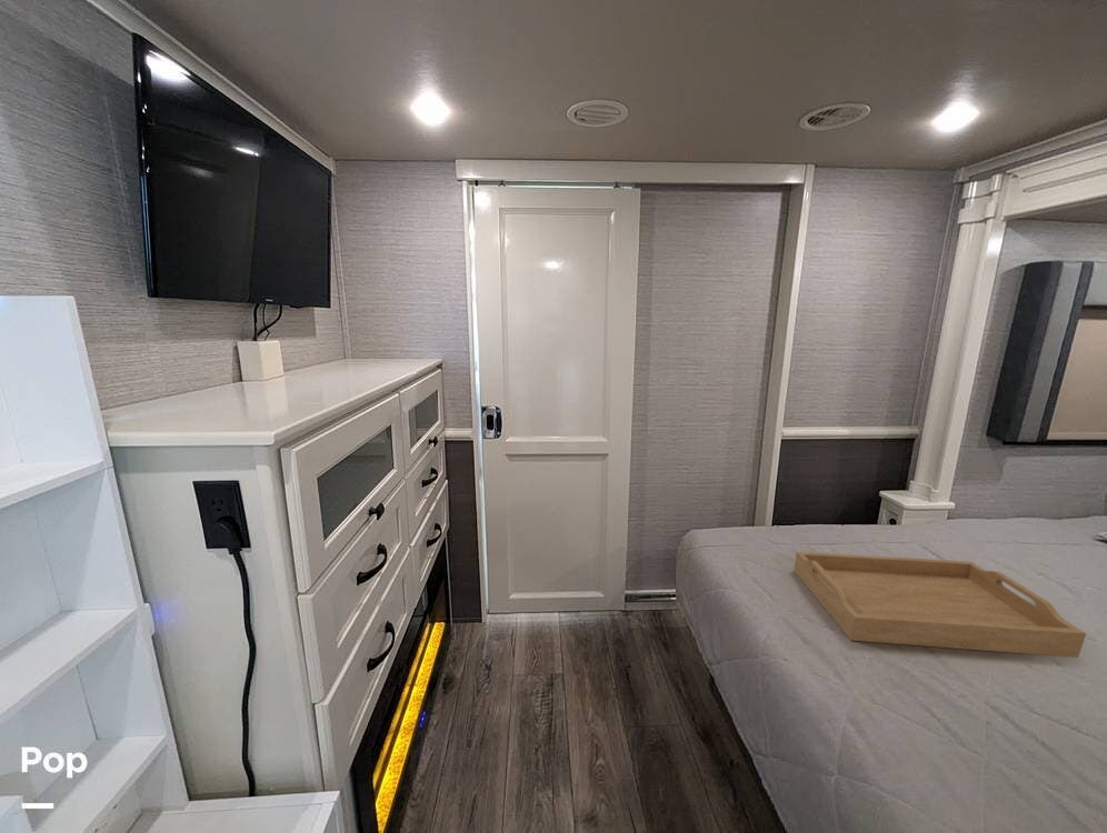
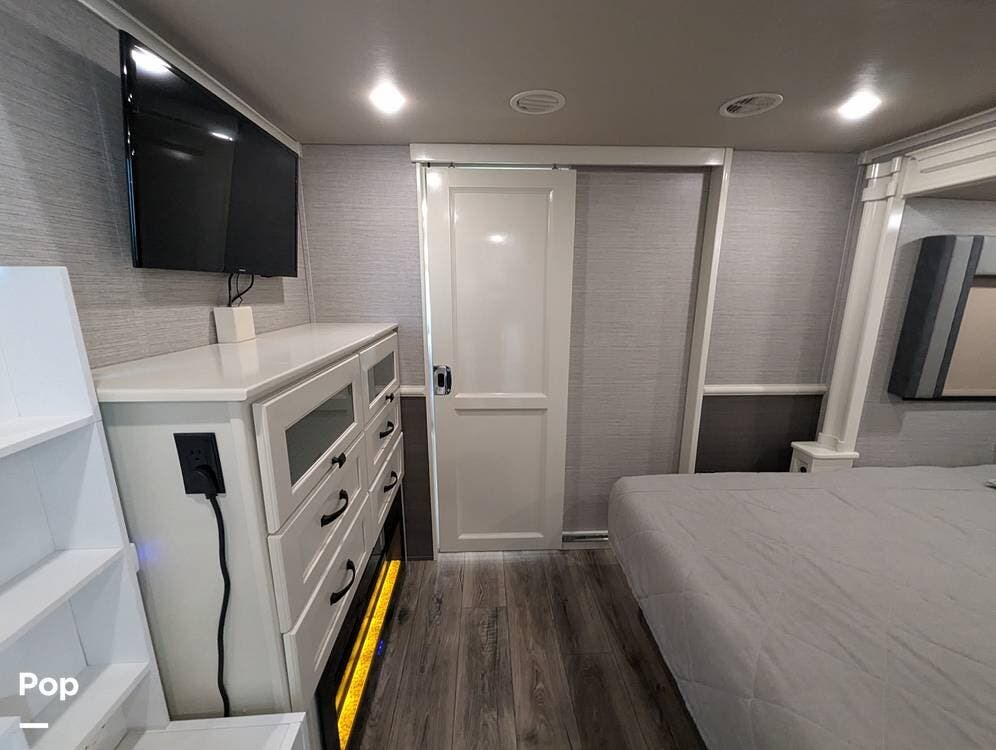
- serving tray [792,551,1087,659]
